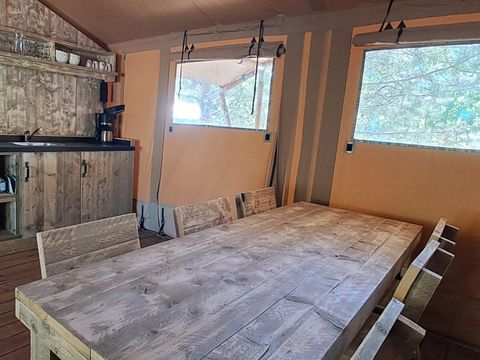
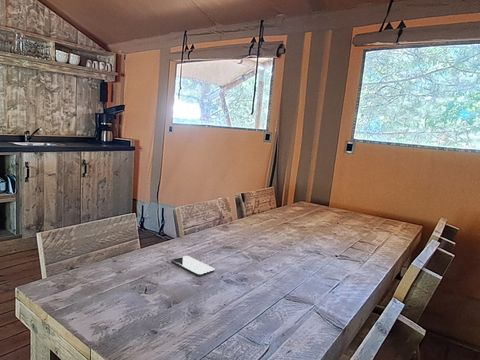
+ smartphone [170,255,216,277]
